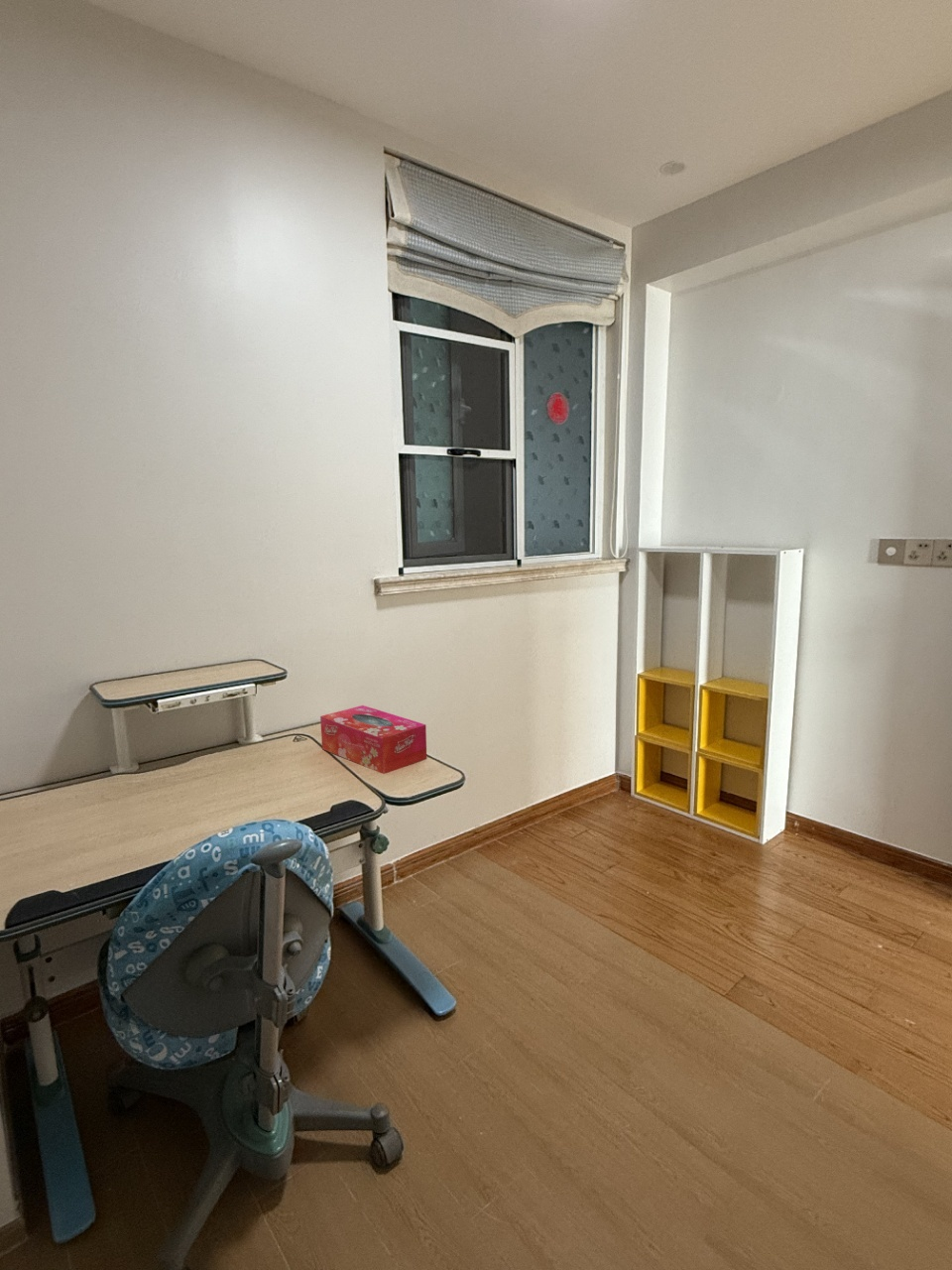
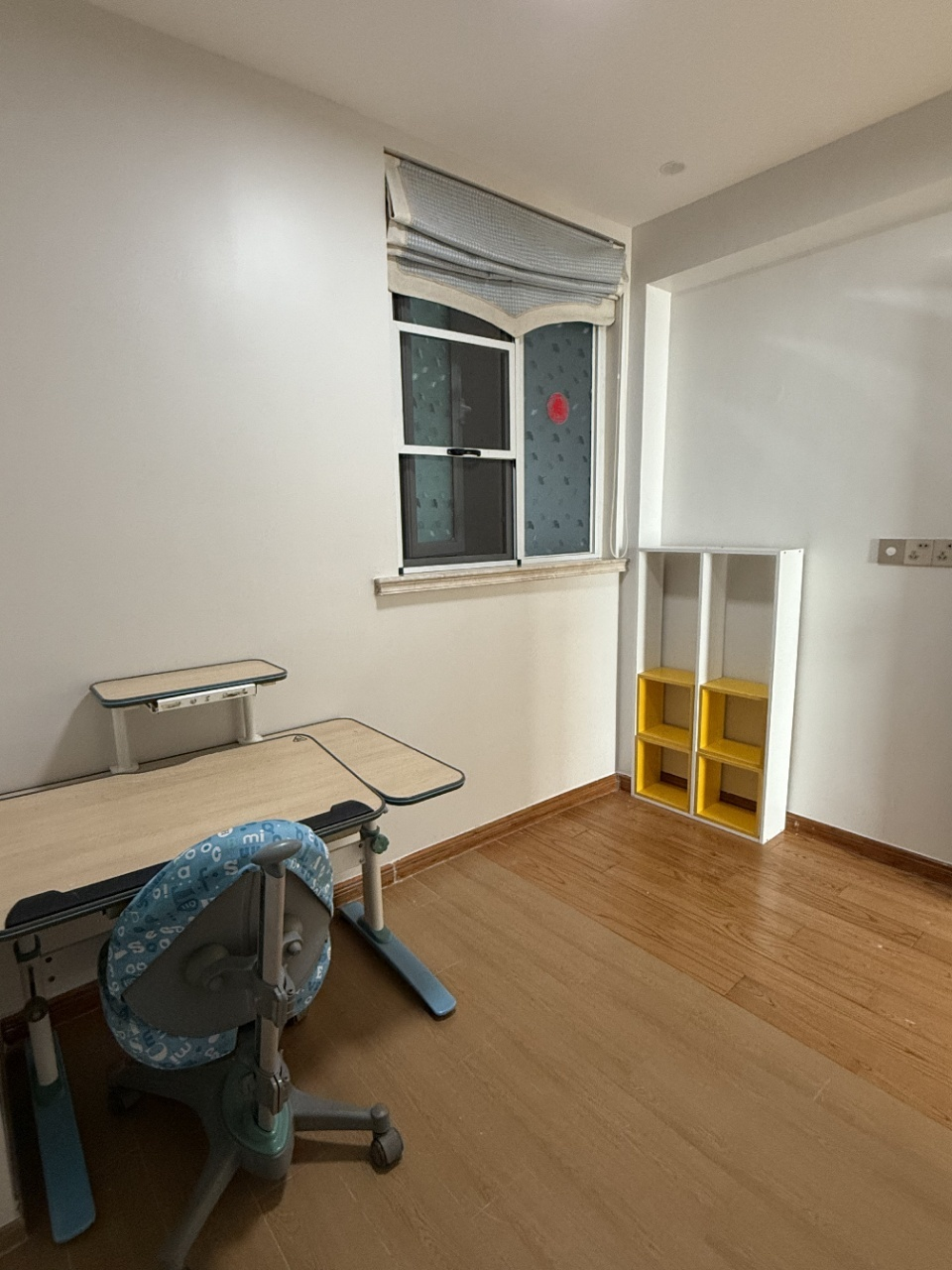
- tissue box [319,704,427,775]
